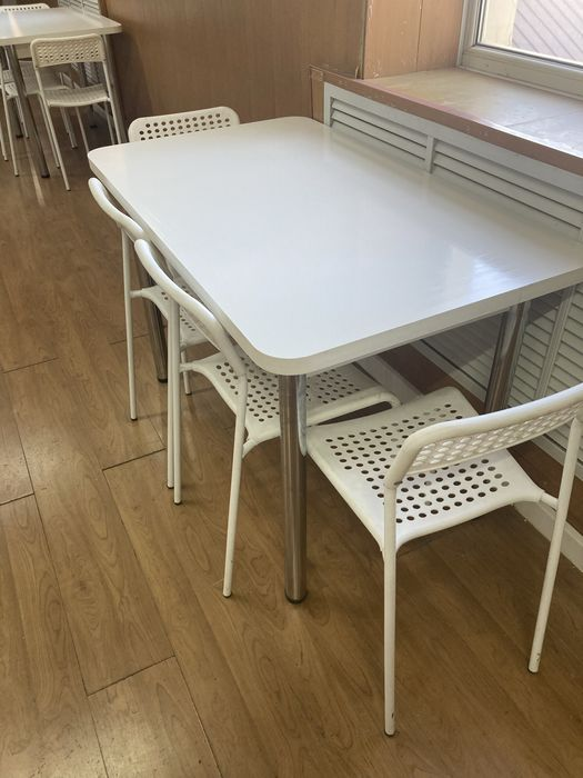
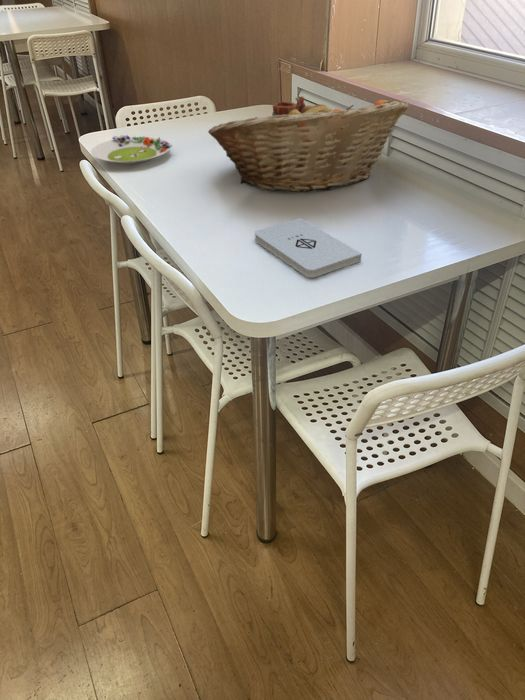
+ mug [271,95,307,116]
+ fruit basket [207,97,410,193]
+ notepad [254,217,363,278]
+ salad plate [90,134,173,165]
